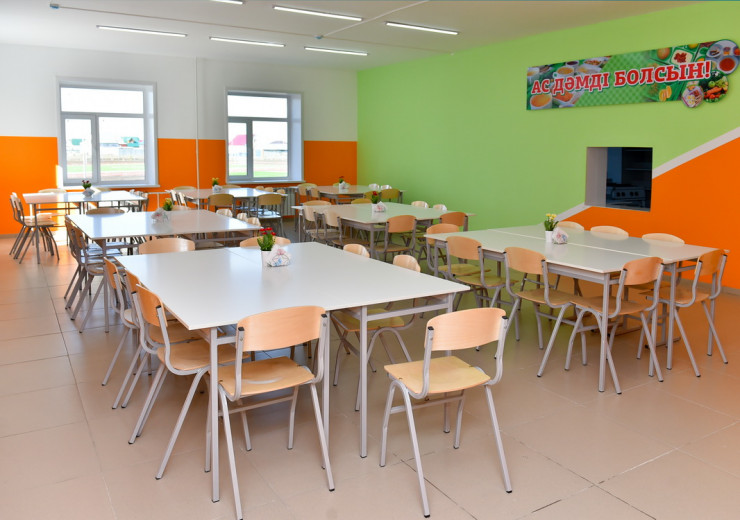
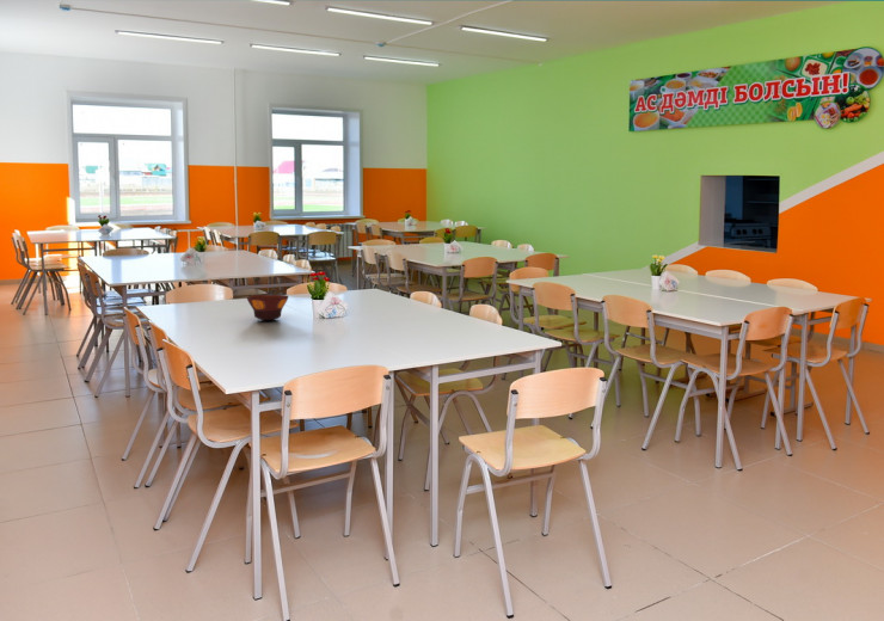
+ bowl [246,294,289,321]
